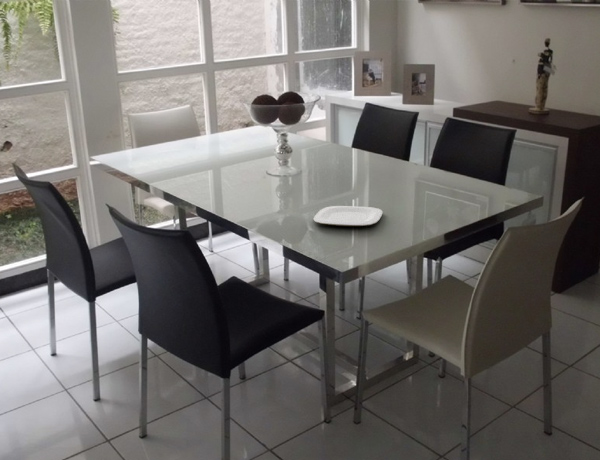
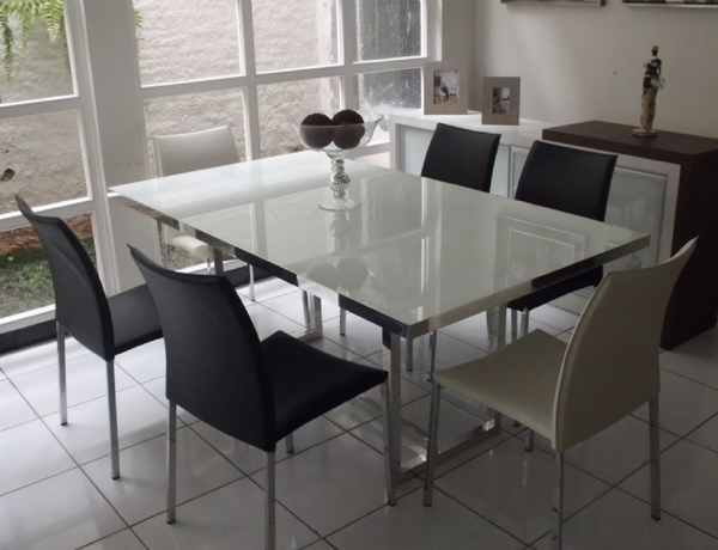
- plate [312,205,384,227]
